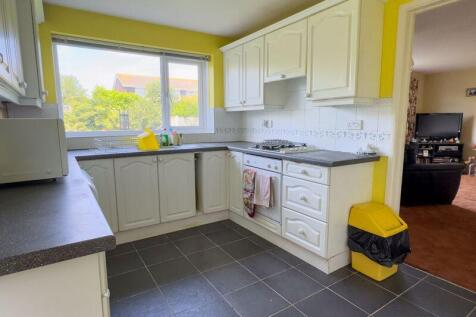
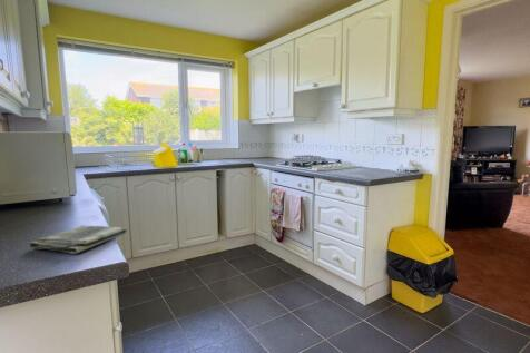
+ dish towel [28,224,128,255]
